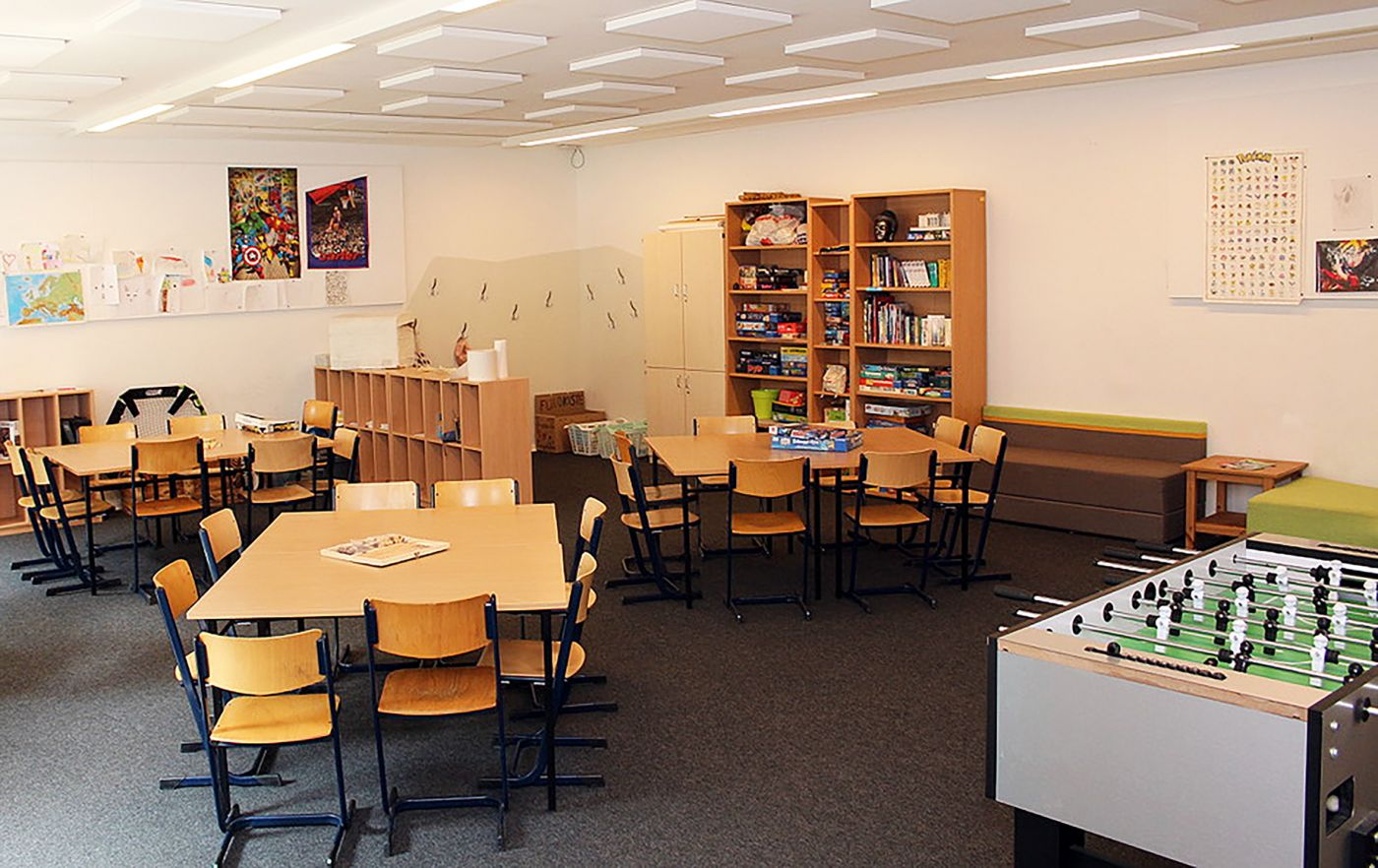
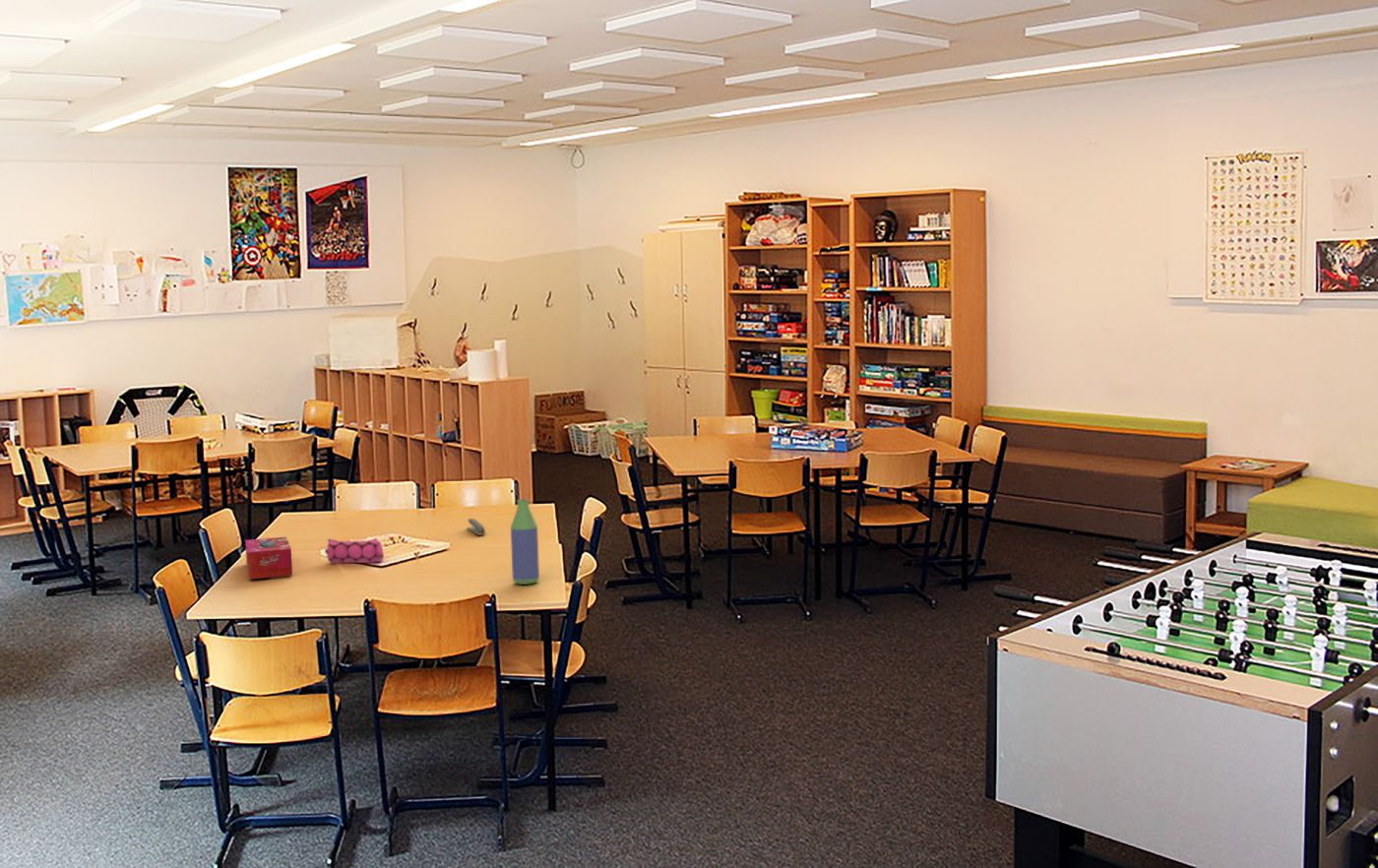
+ tissue box [244,536,293,580]
+ stapler [466,518,486,536]
+ bottle [510,498,540,586]
+ pencil case [324,537,385,565]
